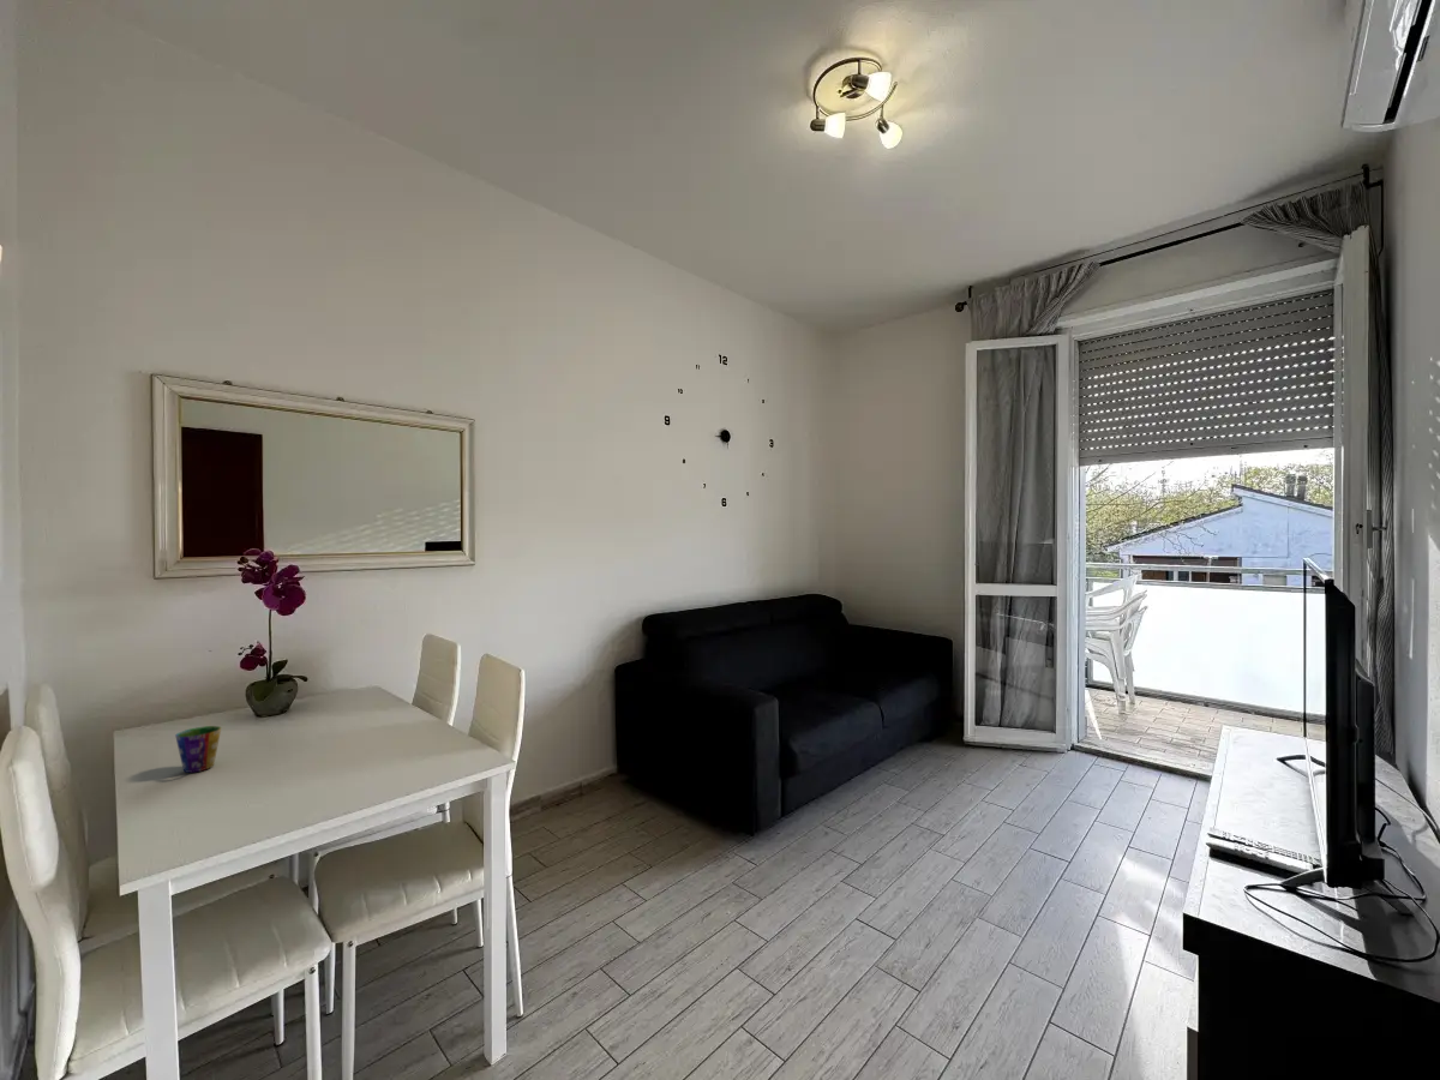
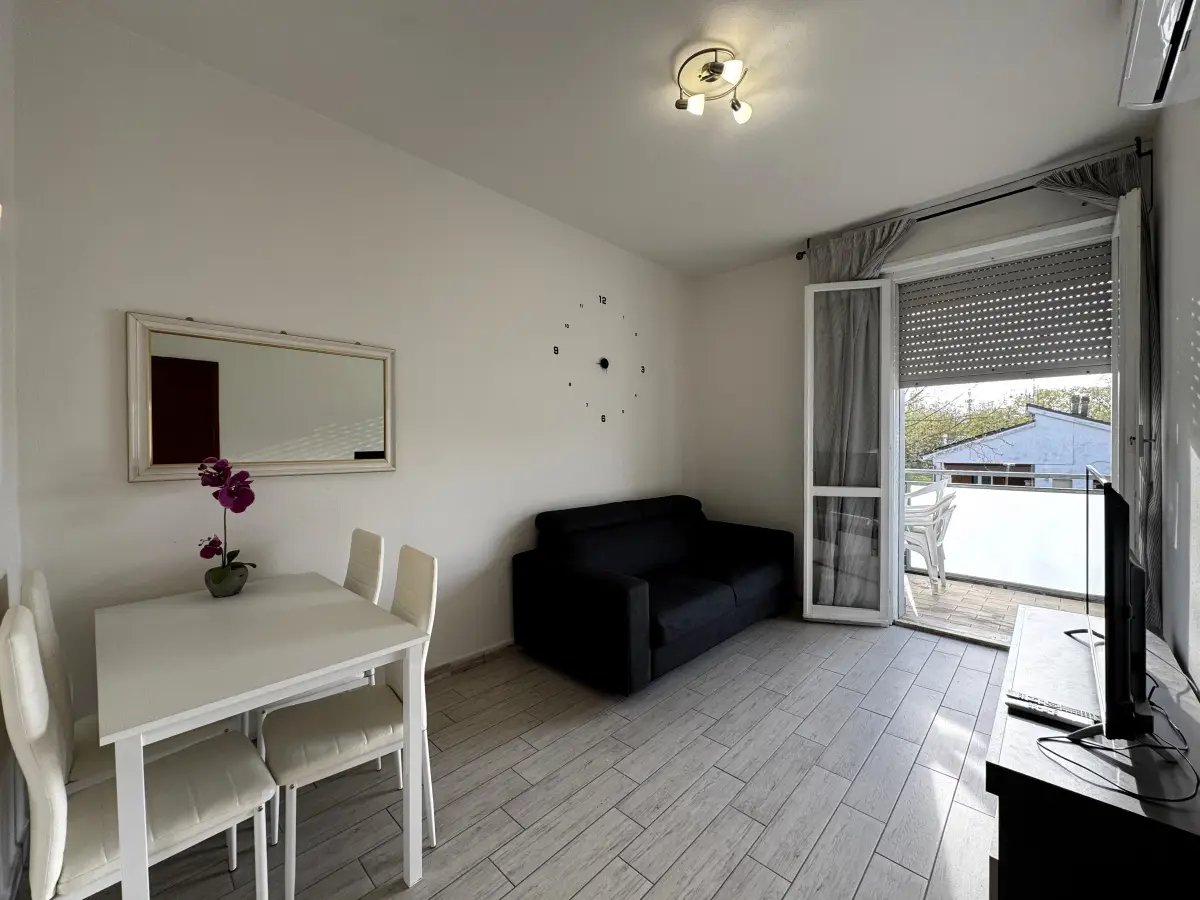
- cup [174,725,222,774]
